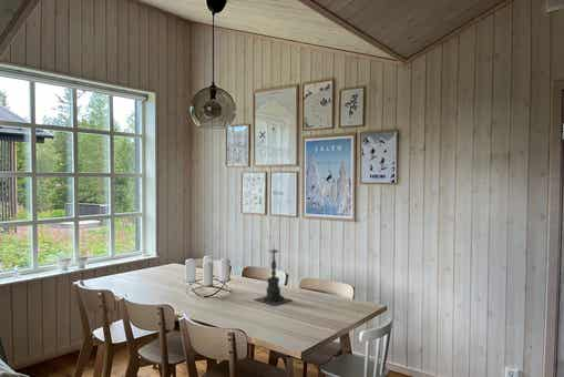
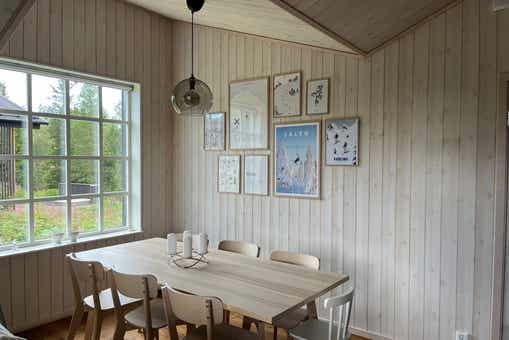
- candle holder [254,243,294,307]
